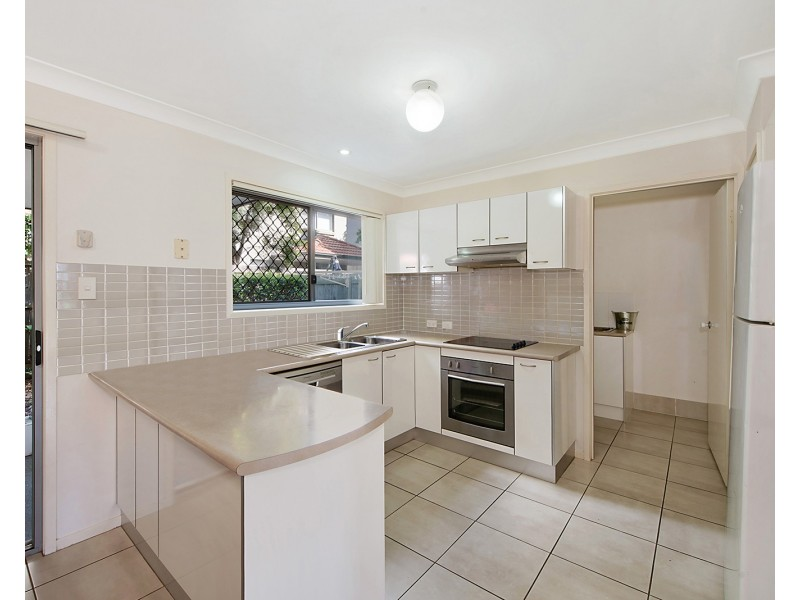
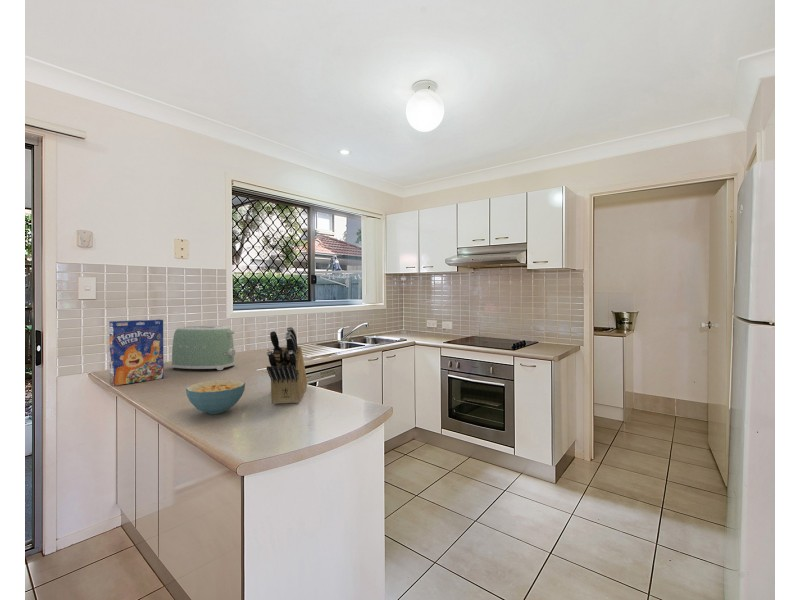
+ cereal bowl [185,379,246,415]
+ toaster [170,325,236,371]
+ cereal box [108,319,164,387]
+ knife block [266,326,308,405]
